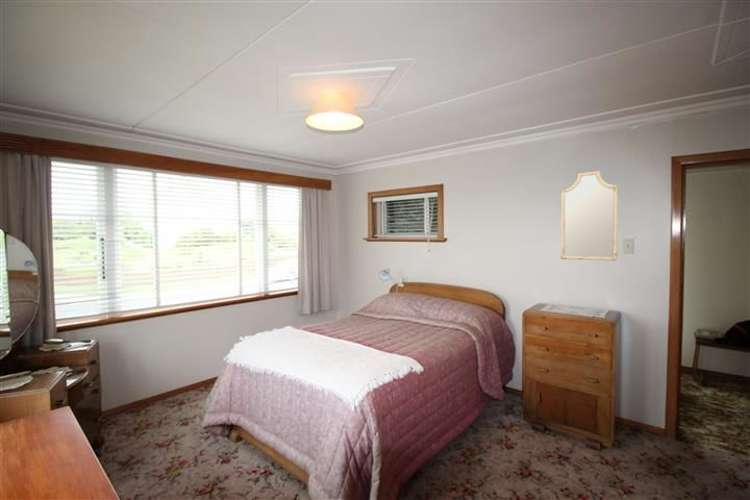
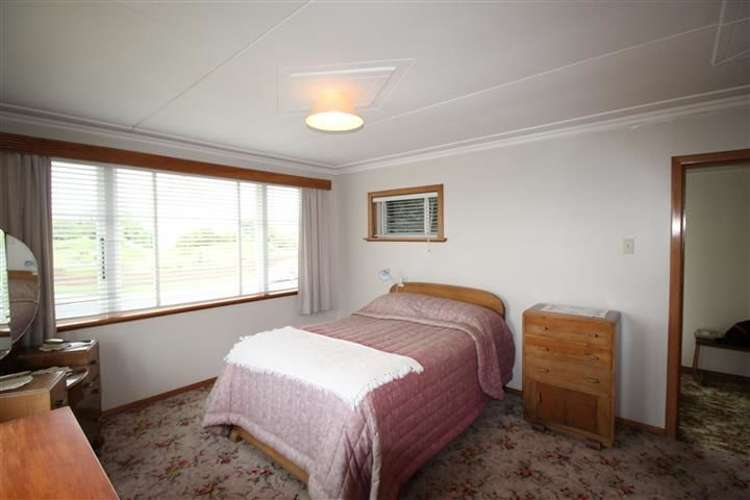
- home mirror [560,170,619,262]
